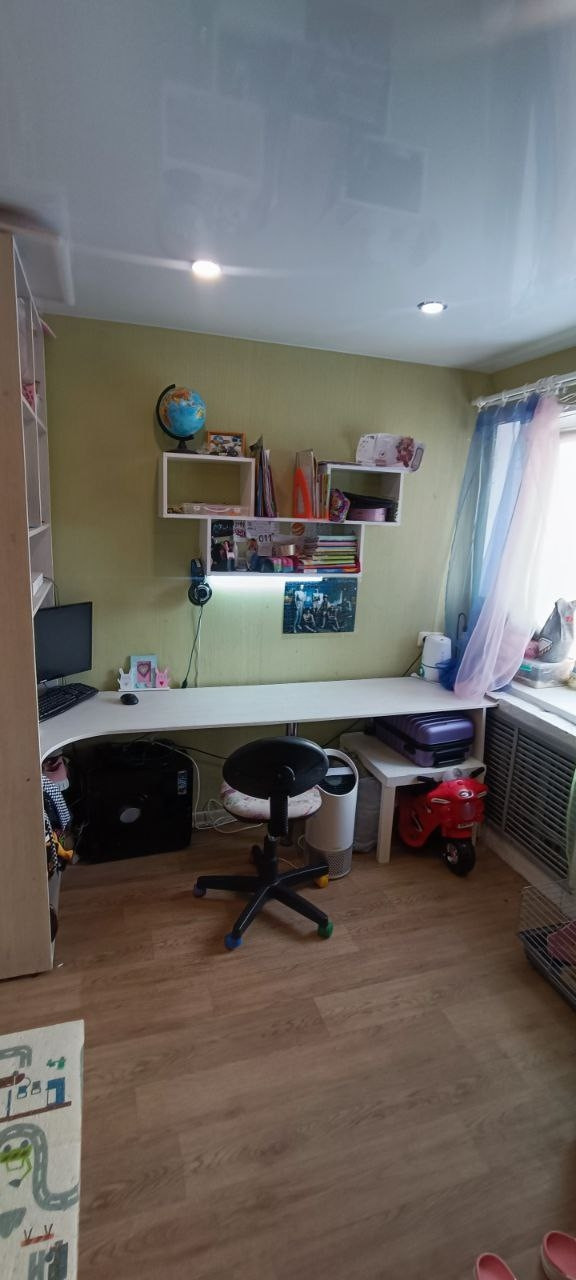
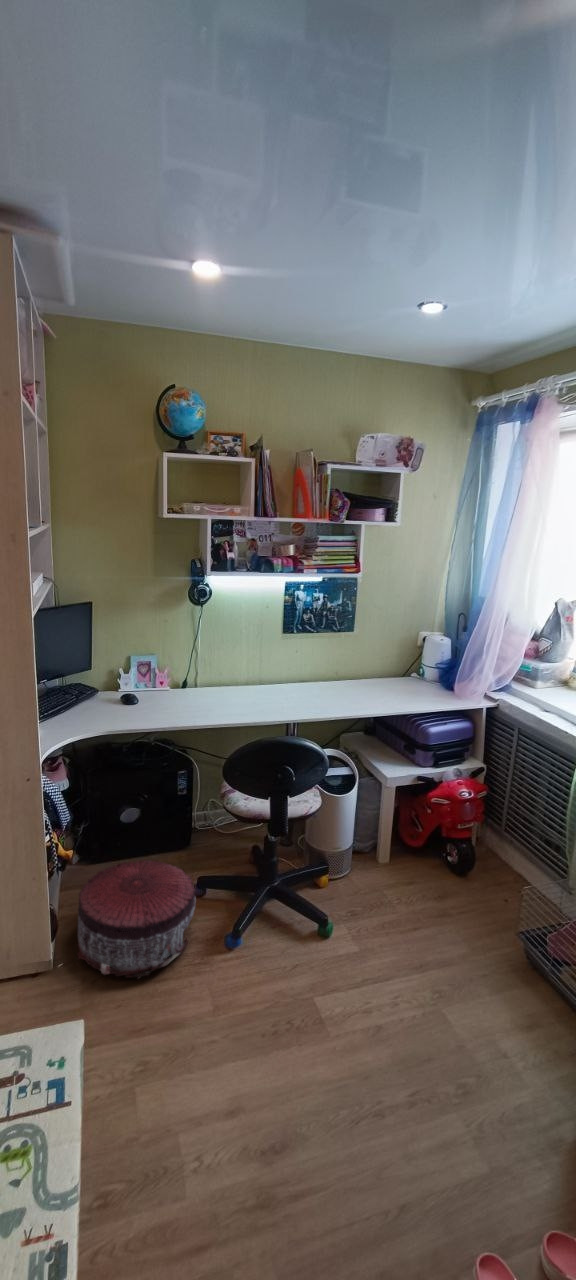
+ pouf [76,859,197,980]
